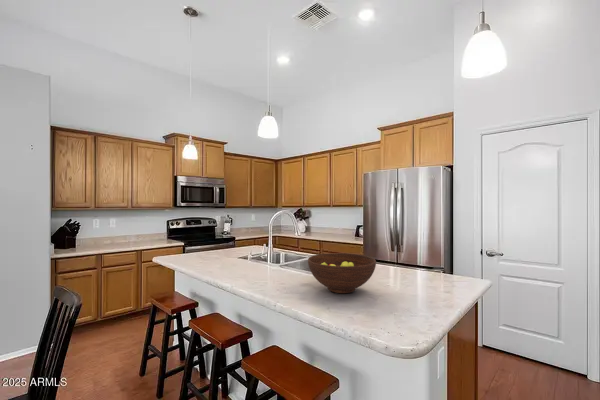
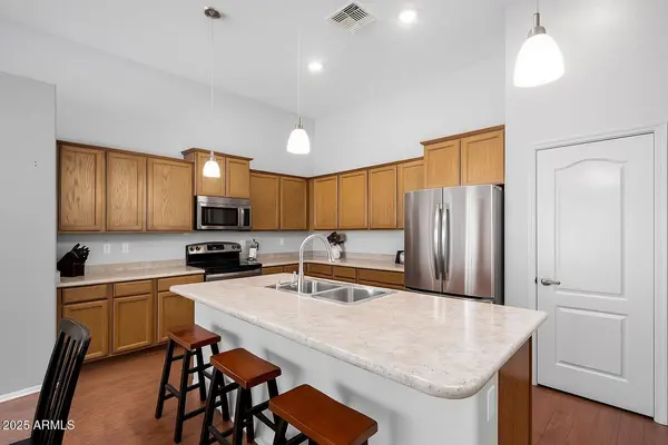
- fruit bowl [307,252,377,294]
